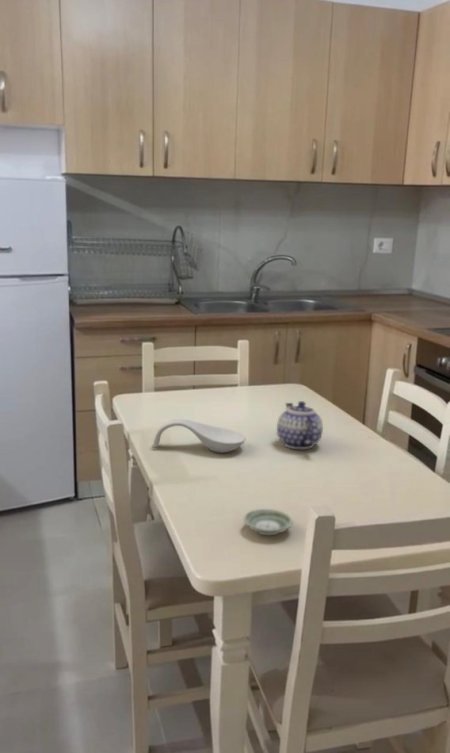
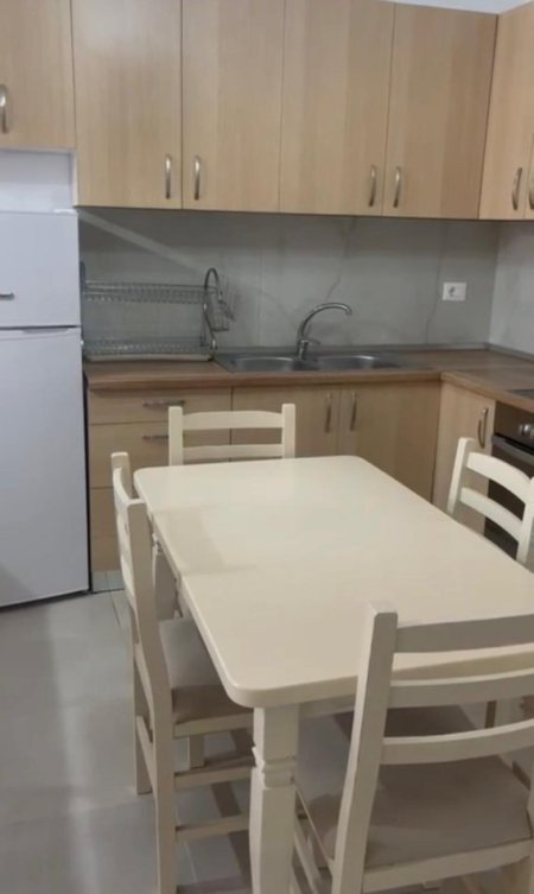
- saucer [243,508,294,536]
- spoon rest [152,418,246,454]
- teapot [276,400,324,450]
